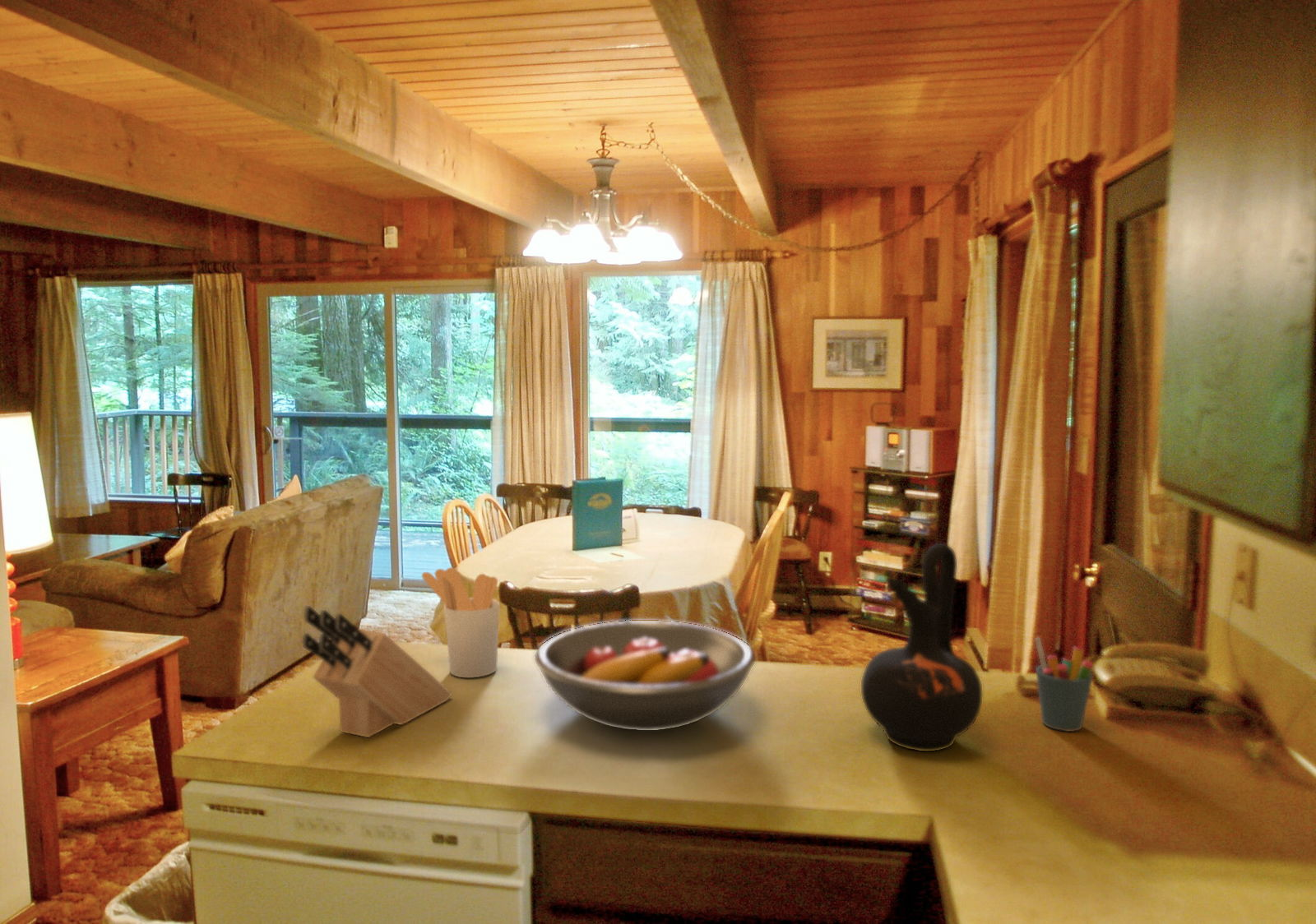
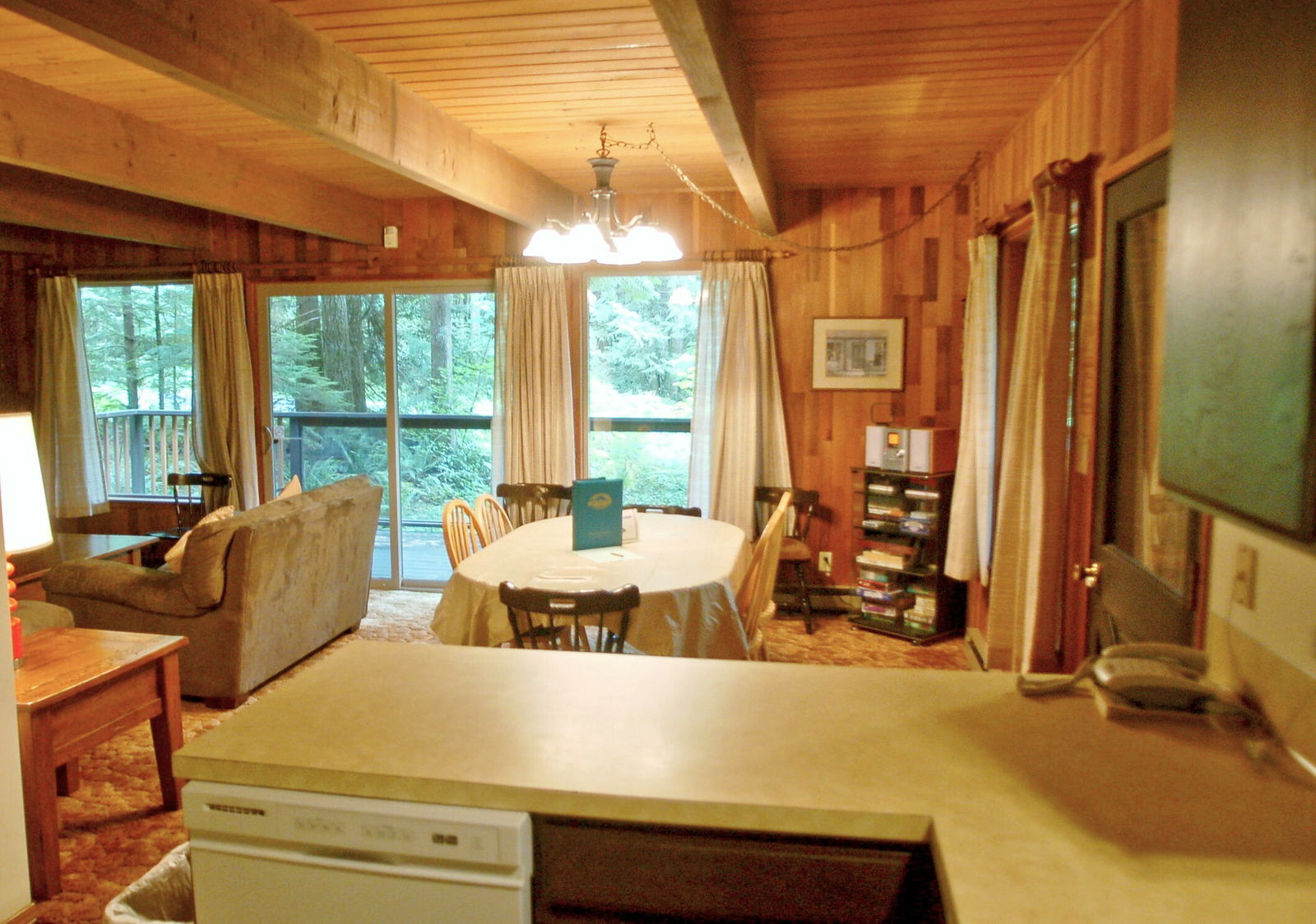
- pen holder [1034,636,1094,732]
- utensil holder [421,566,500,678]
- knife block [302,605,453,738]
- ceramic jug [860,543,983,752]
- fruit bowl [534,620,757,732]
